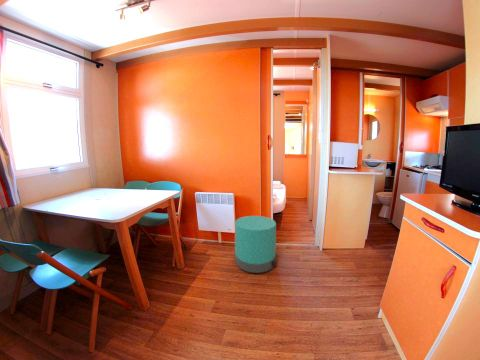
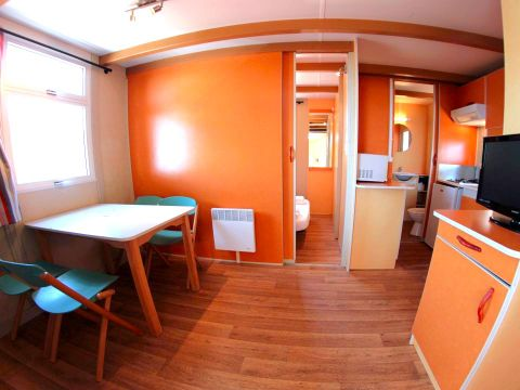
- trash can [234,215,277,274]
